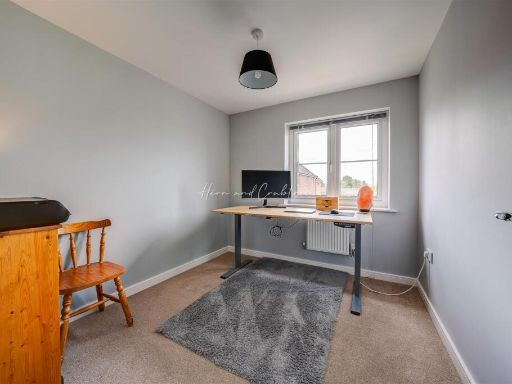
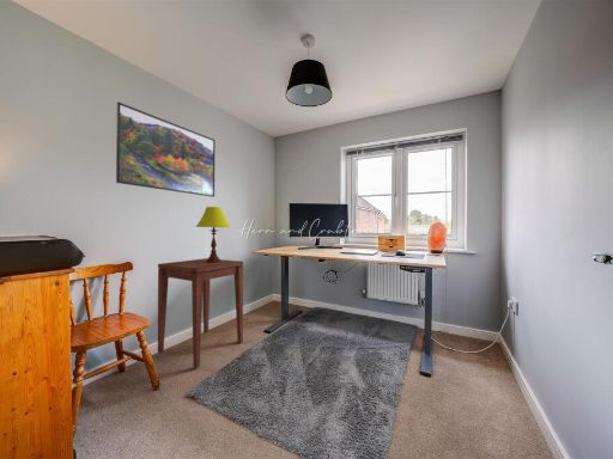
+ side table [157,257,244,369]
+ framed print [115,100,217,198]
+ table lamp [195,206,232,263]
